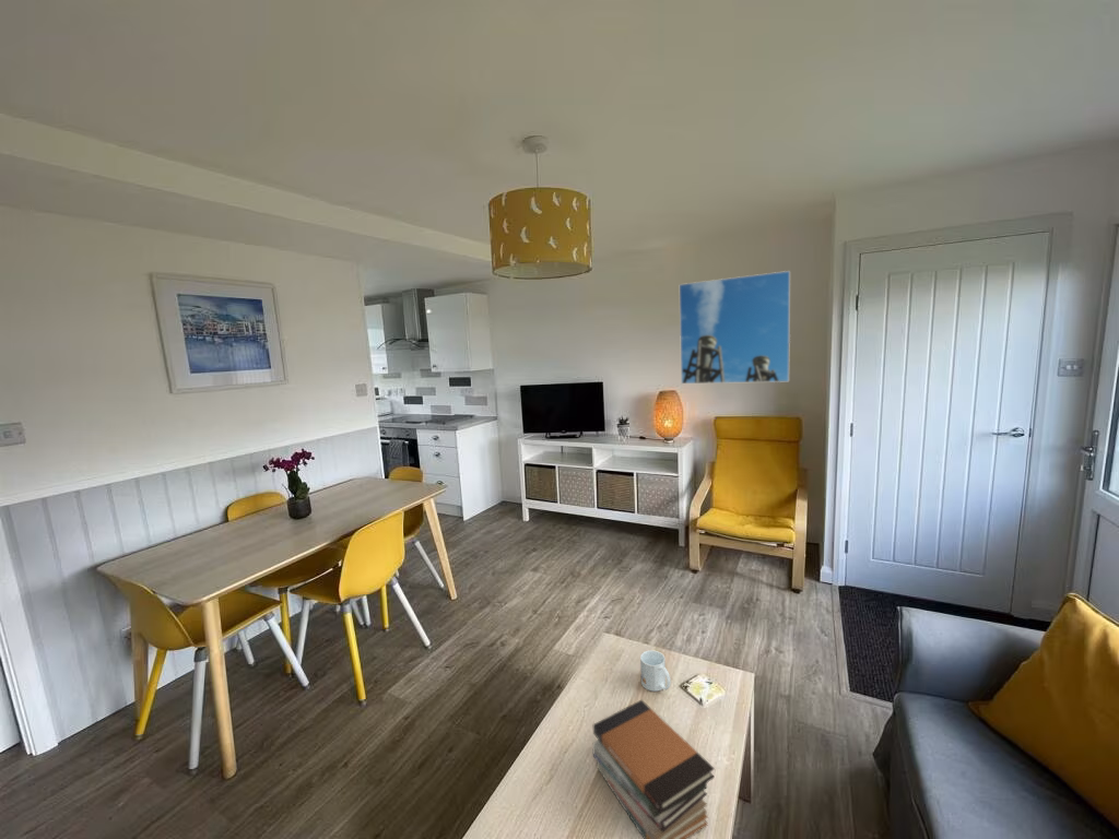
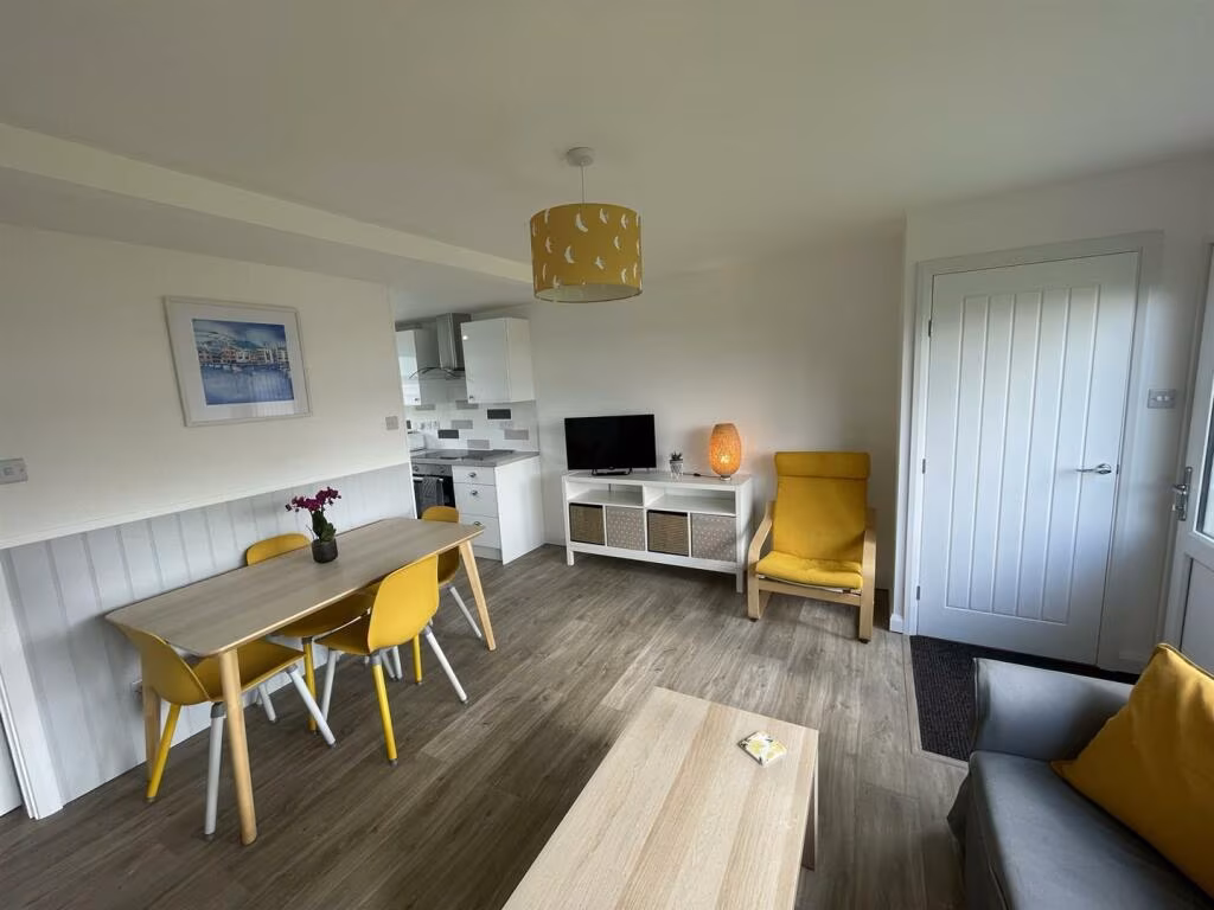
- book stack [592,699,716,839]
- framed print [679,270,791,385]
- mug [639,649,672,693]
